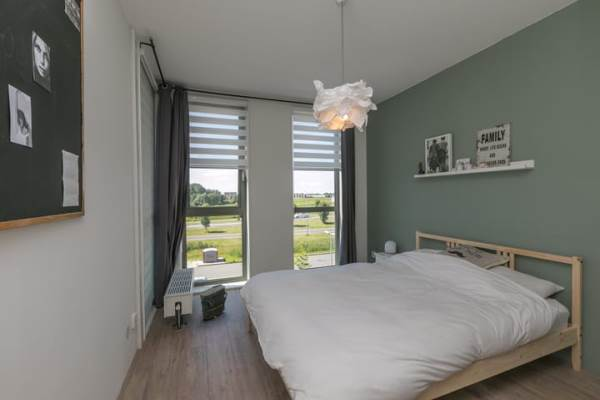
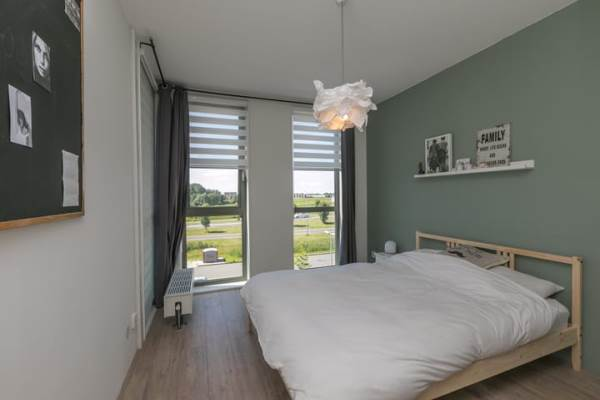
- bag [199,283,229,321]
